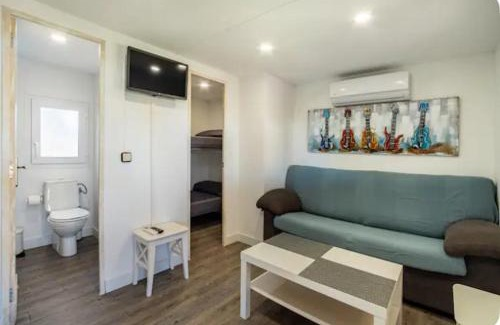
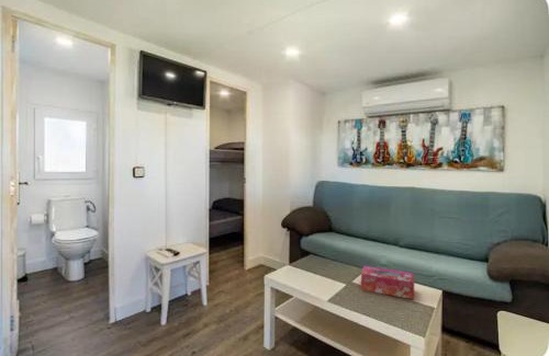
+ tissue box [360,265,415,300]
